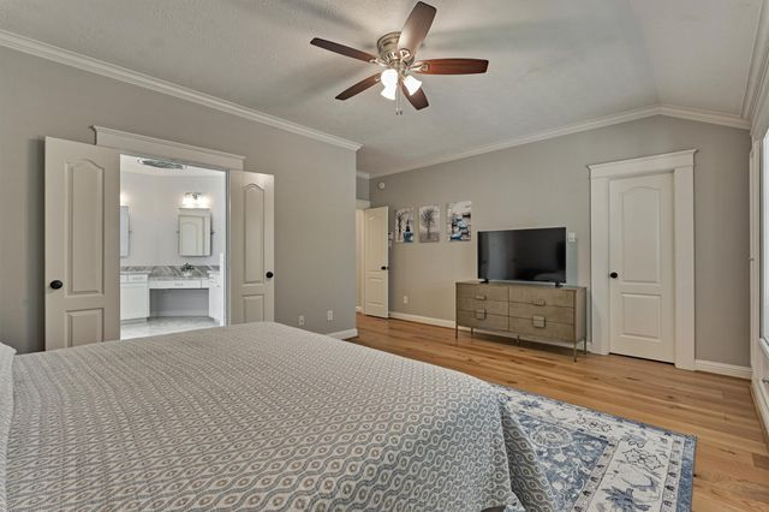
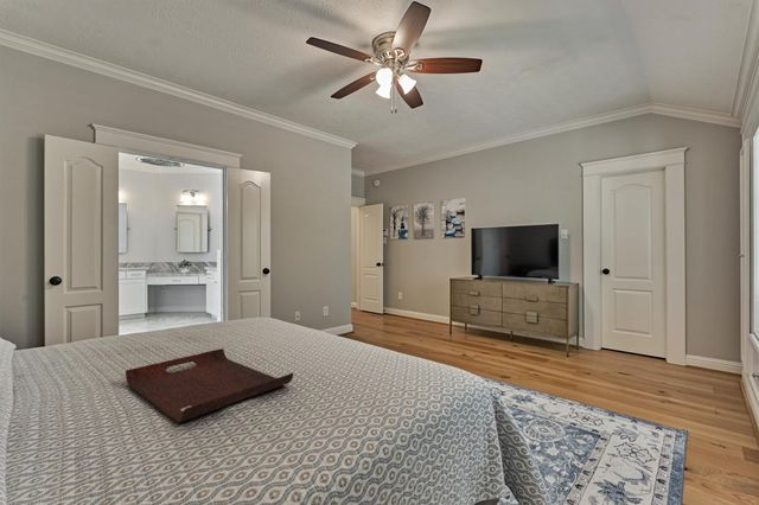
+ serving tray [125,347,294,424]
